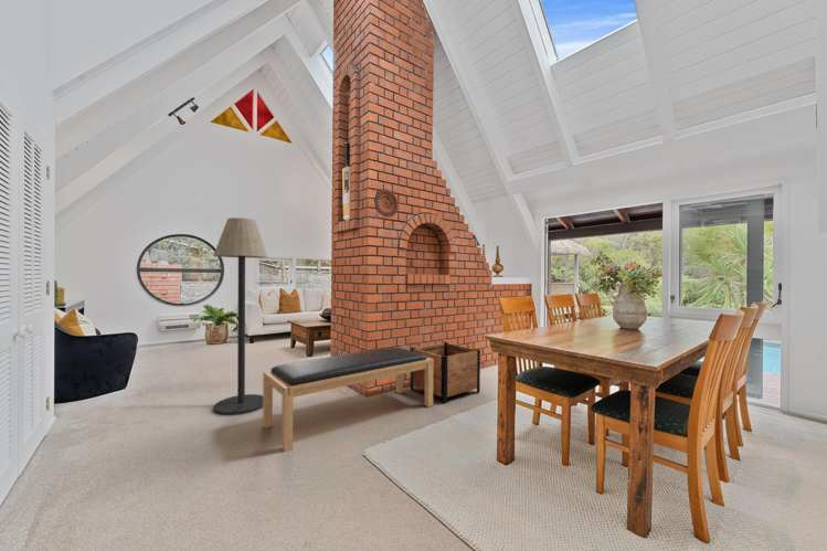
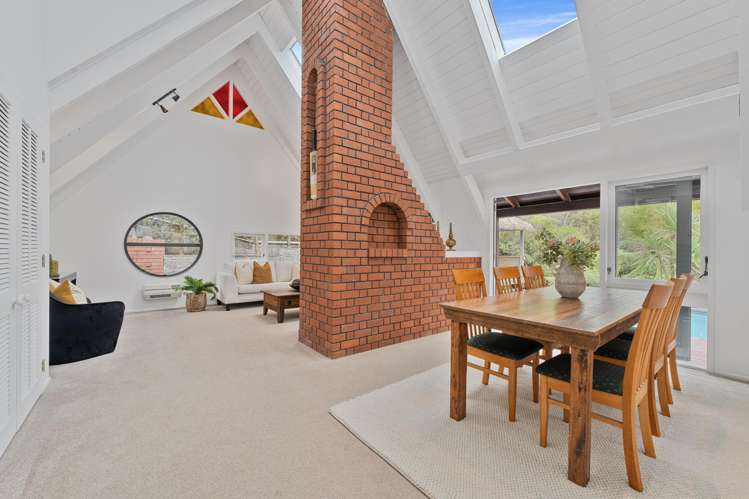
- bench [262,346,434,453]
- planter [410,341,481,404]
- floor lamp [212,216,269,416]
- decorative plate [373,188,400,219]
